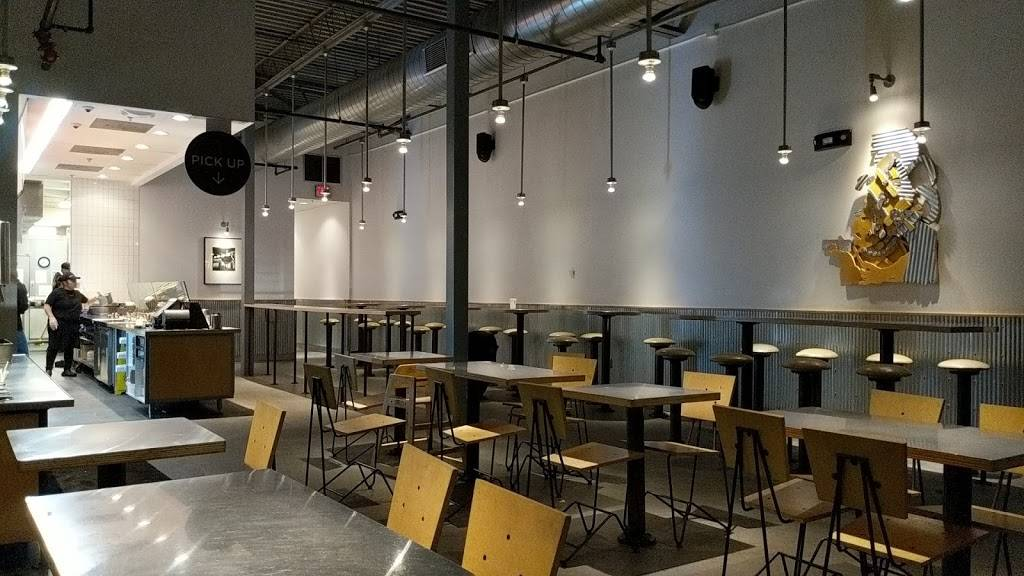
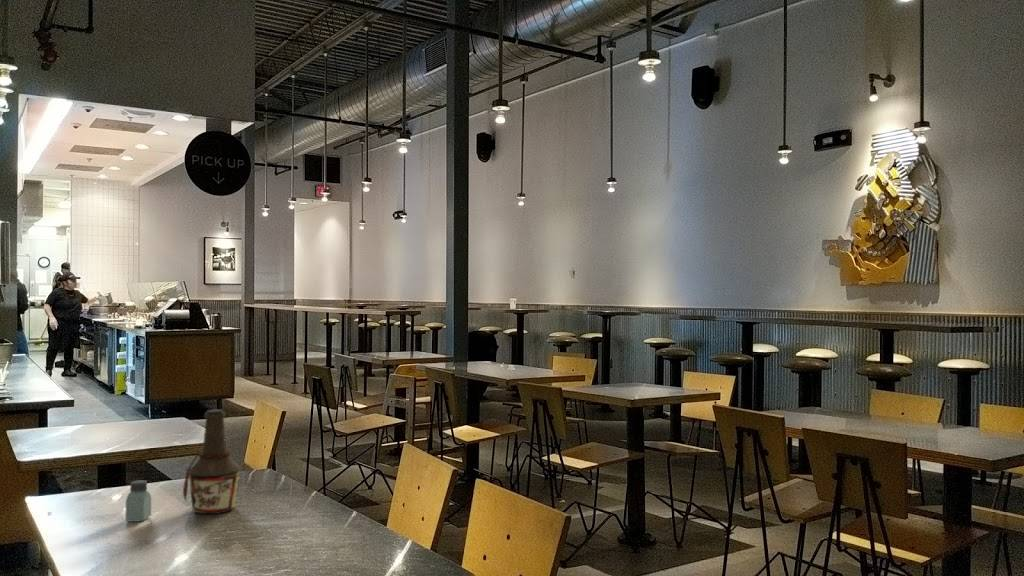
+ saltshaker [125,479,152,523]
+ bottle [182,408,243,515]
